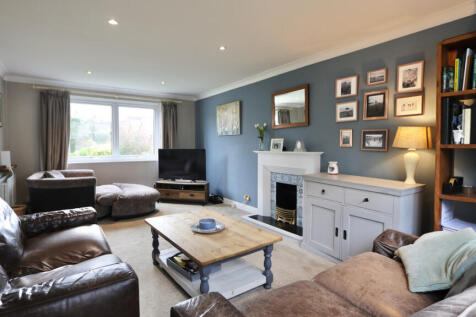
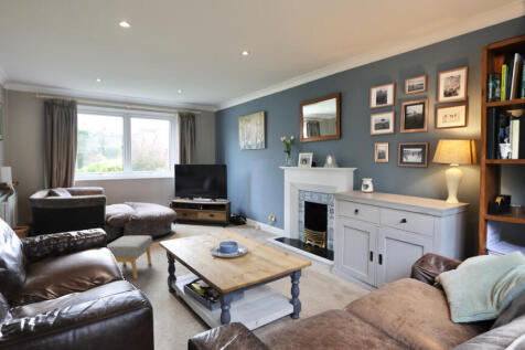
+ footstool [106,234,153,280]
